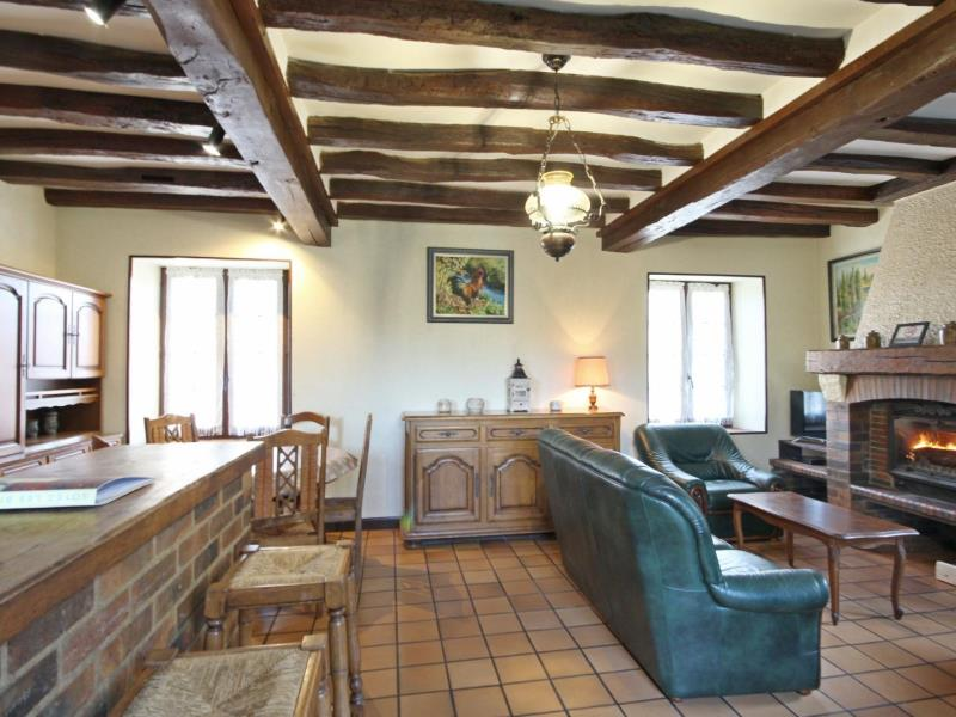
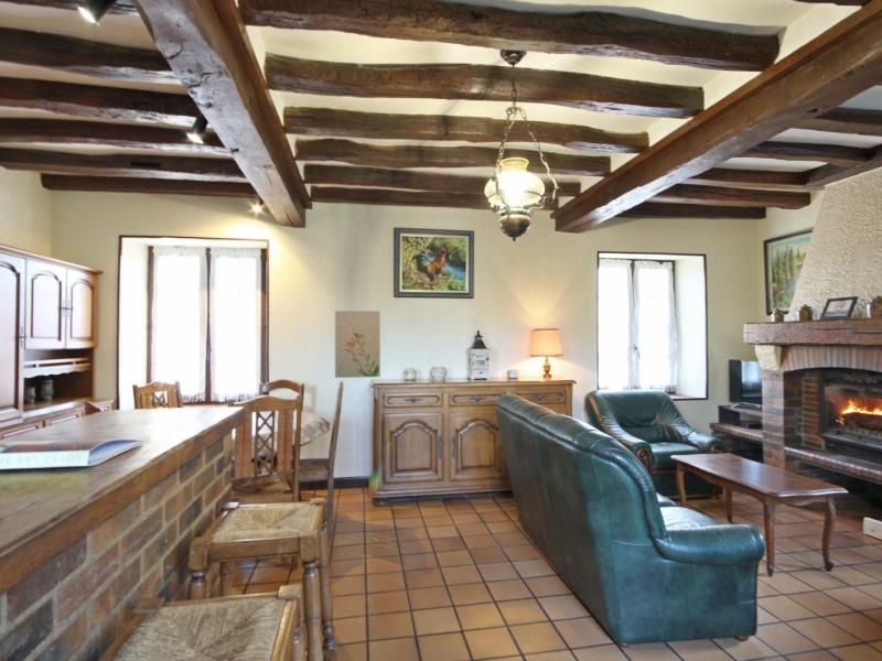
+ wall art [334,310,381,379]
